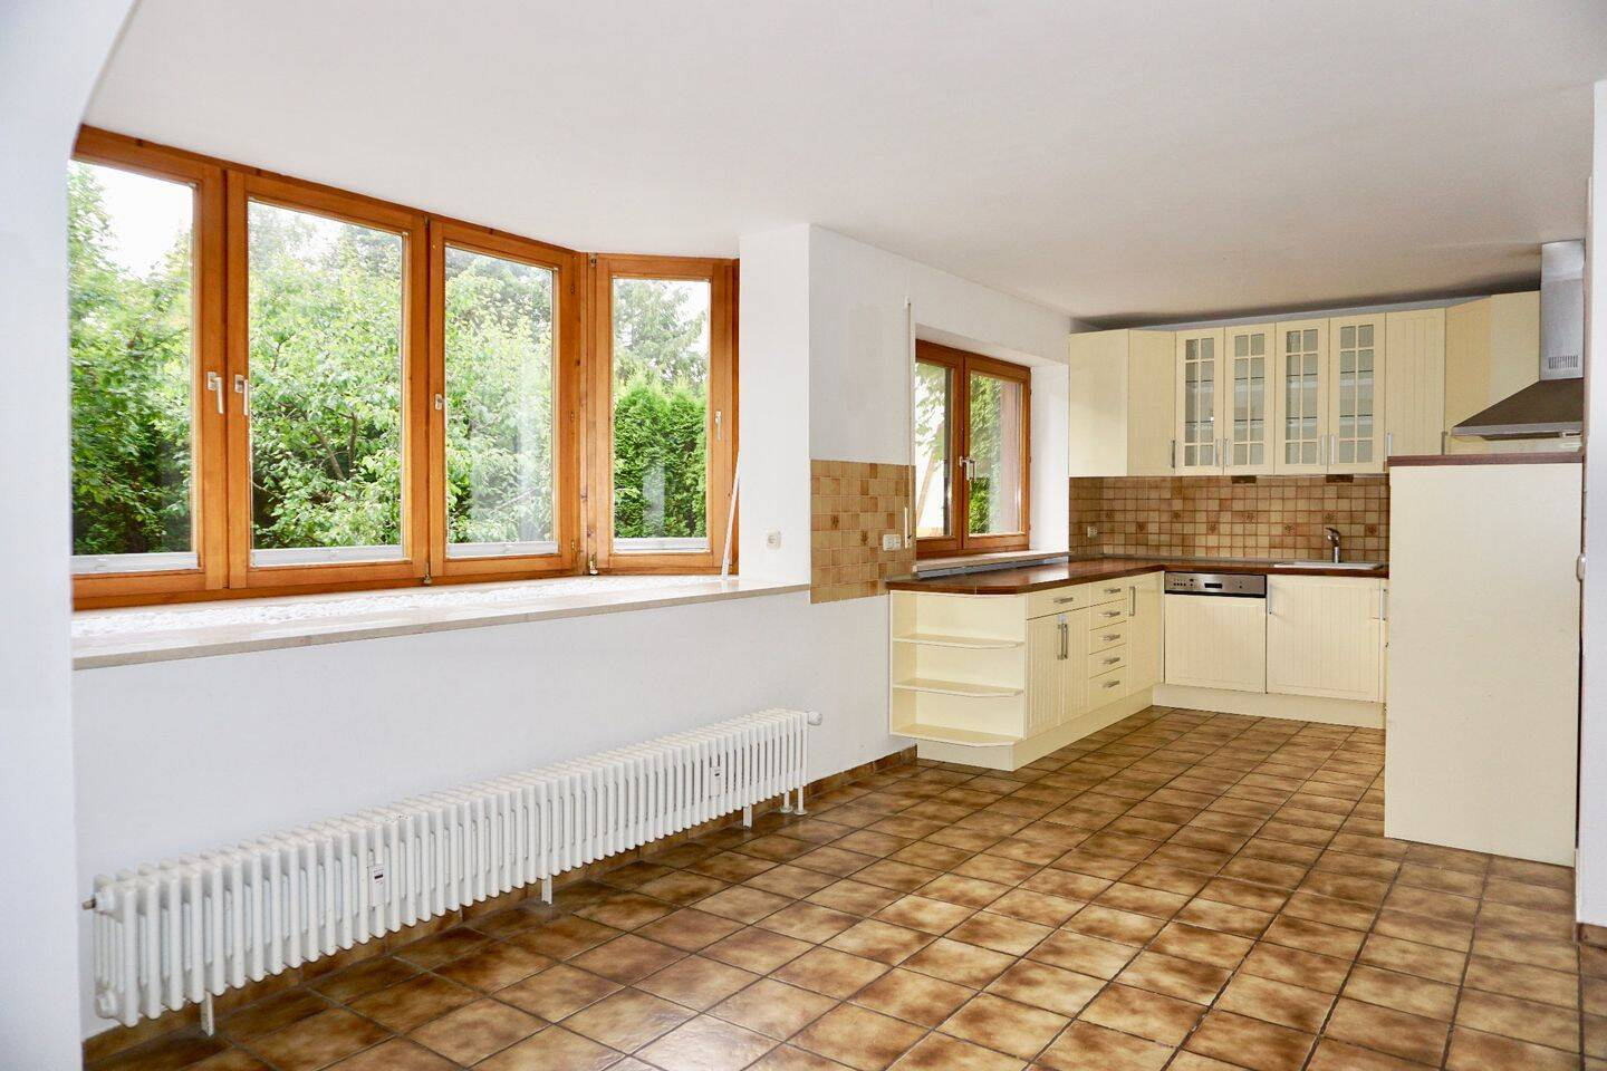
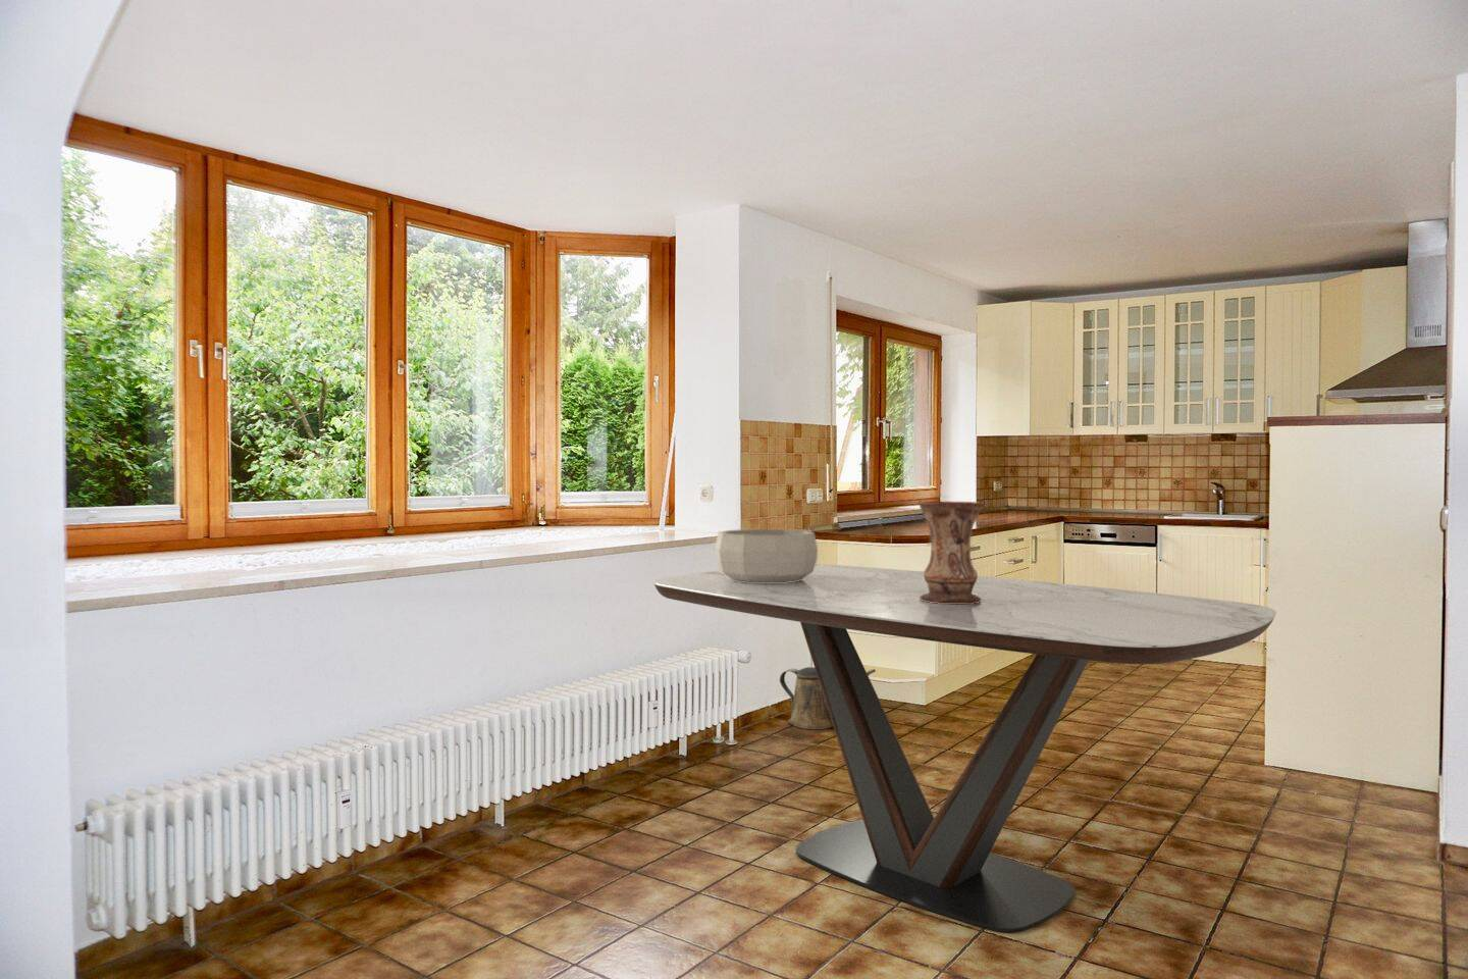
+ watering can [779,665,877,730]
+ vase [919,500,985,604]
+ dining table [652,563,1277,934]
+ decorative bowl [713,528,818,583]
